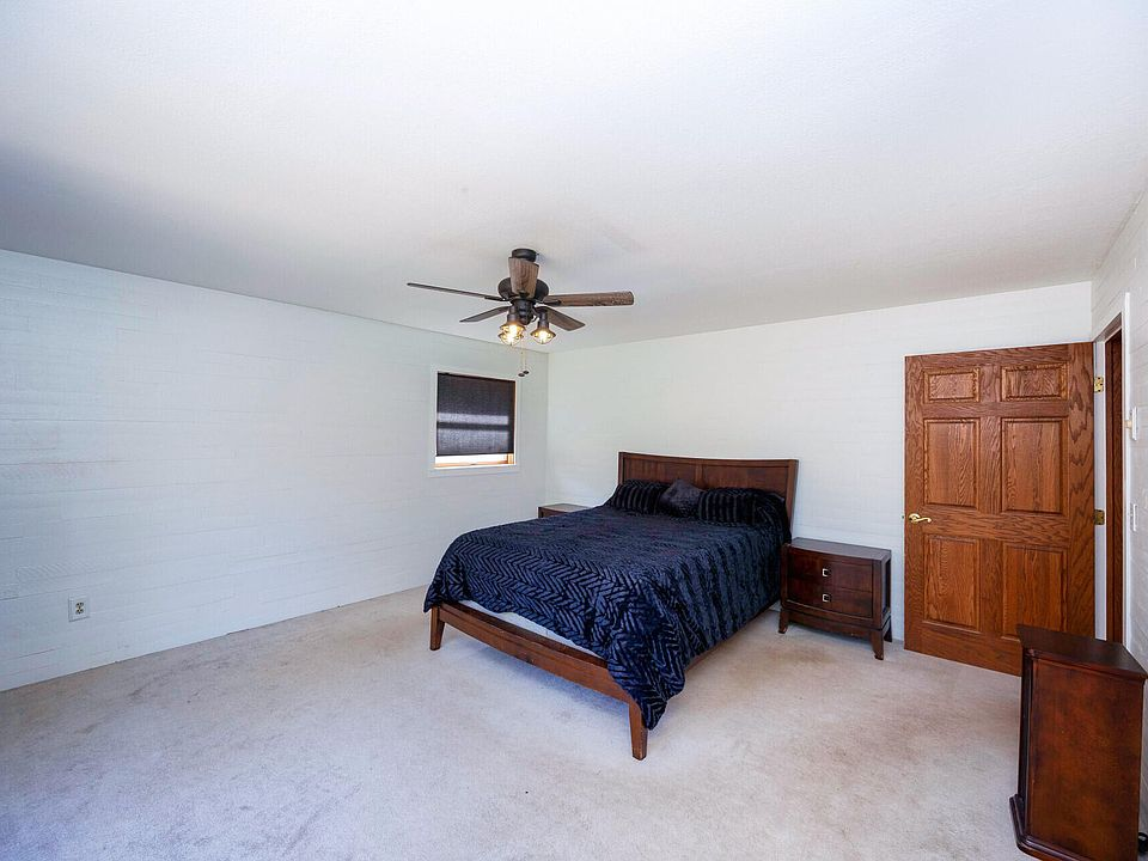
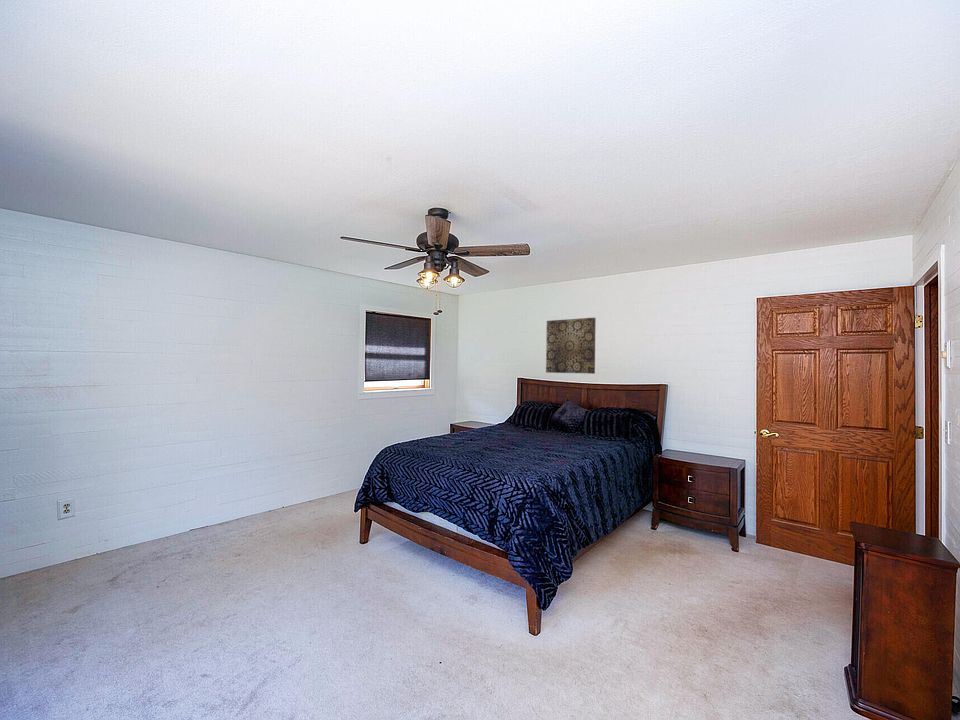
+ wall art [545,317,597,375]
